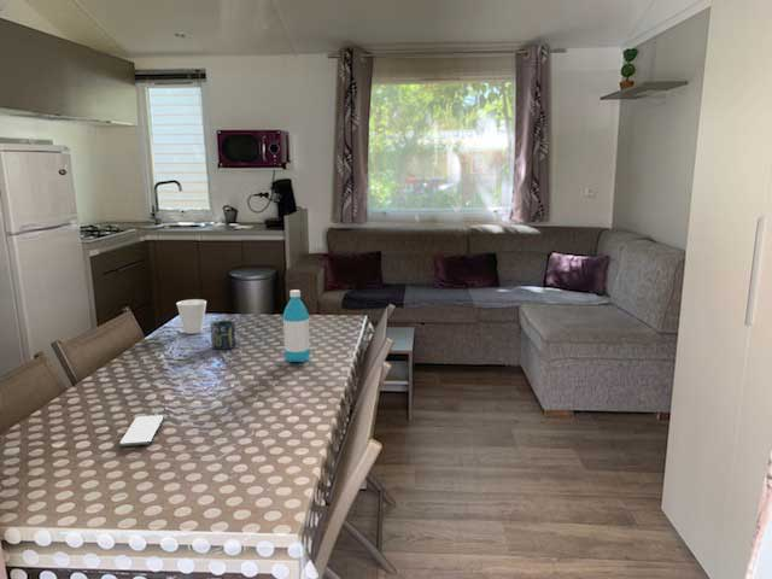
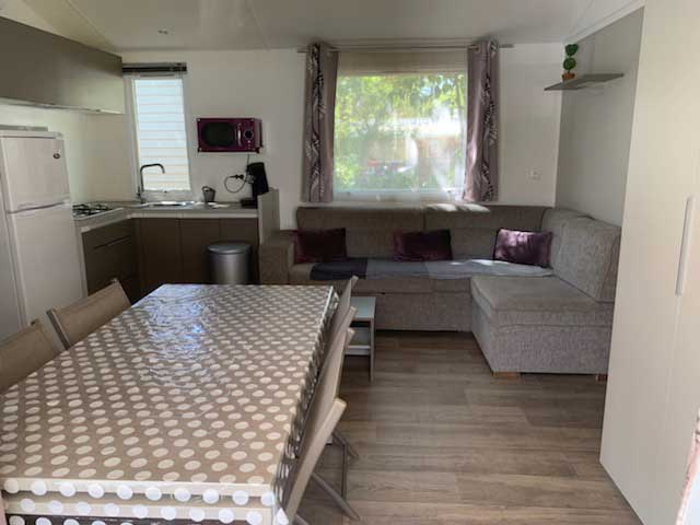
- water bottle [281,288,311,363]
- smartphone [118,414,165,448]
- cup [175,298,207,335]
- cup [210,320,238,351]
